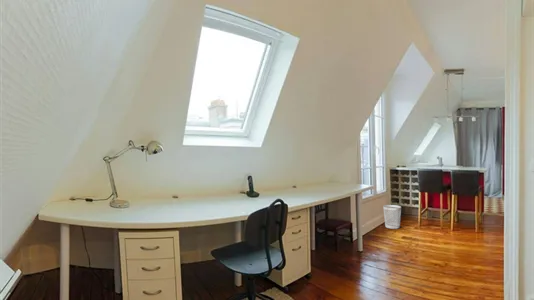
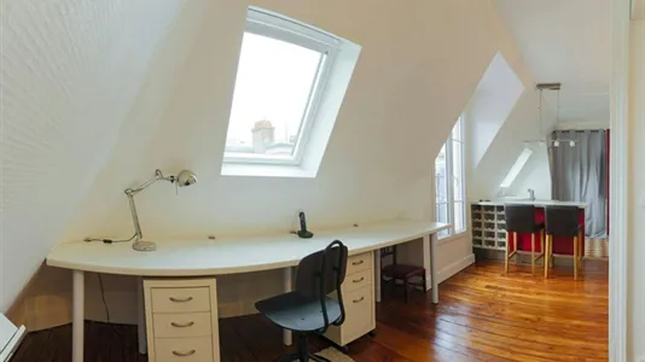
- wastebasket [382,204,402,230]
